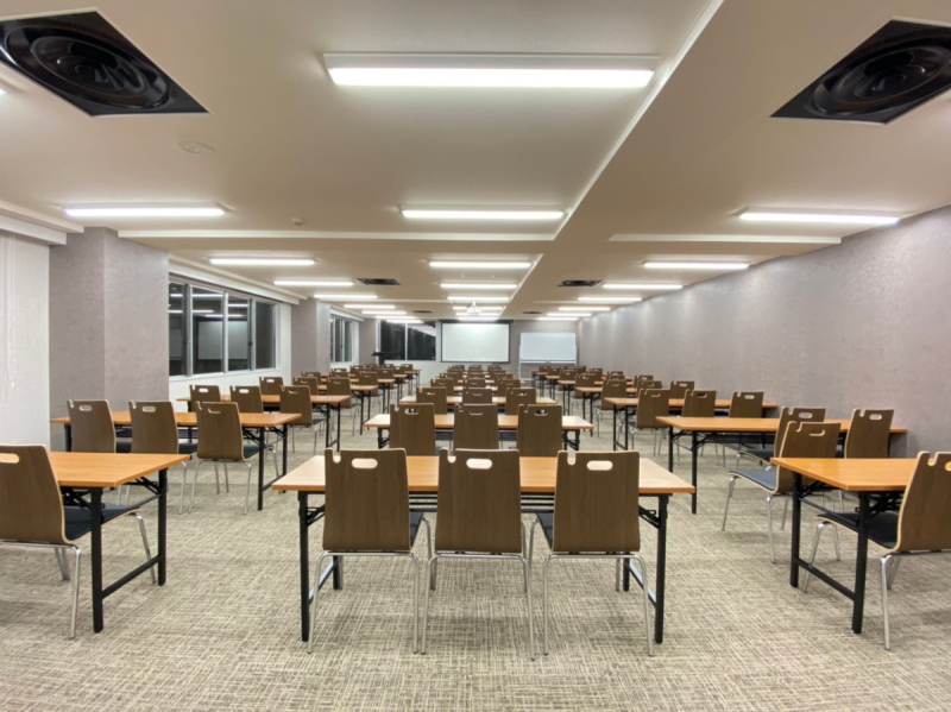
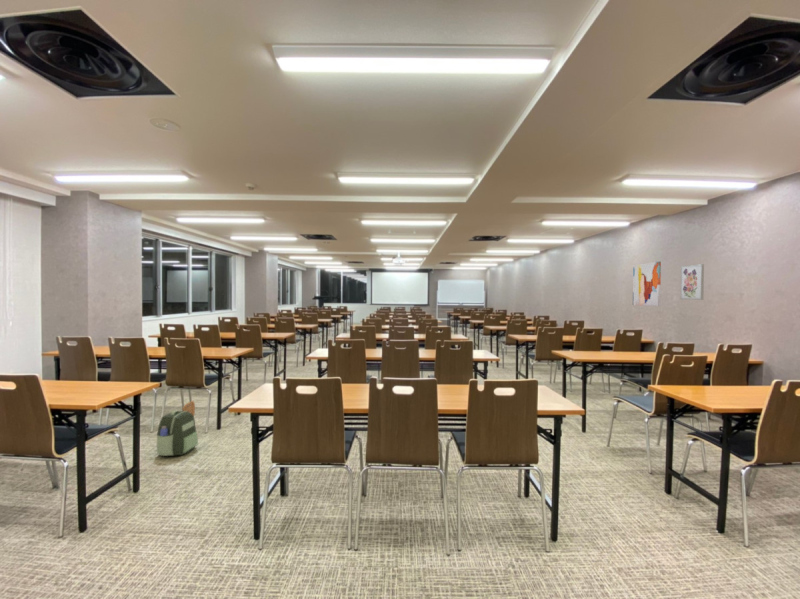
+ backpack [156,400,199,457]
+ wall art [632,261,662,307]
+ wall art [680,263,705,301]
